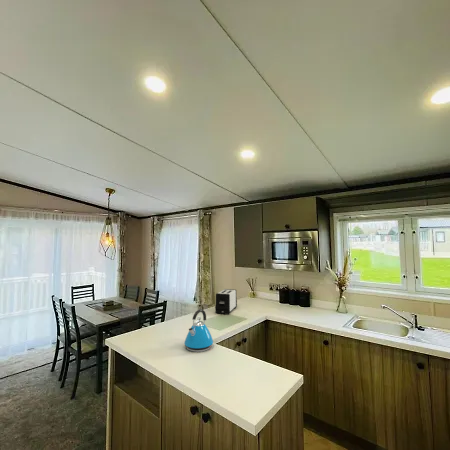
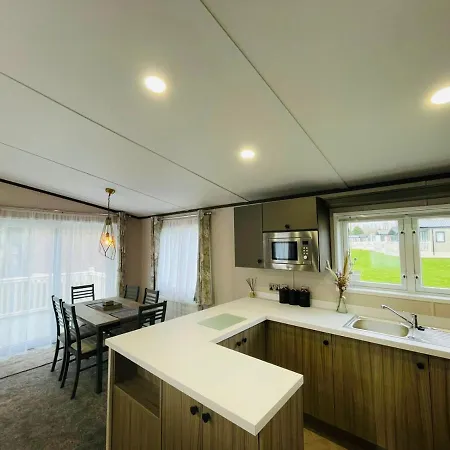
- kettle [183,308,214,353]
- toaster [214,288,238,315]
